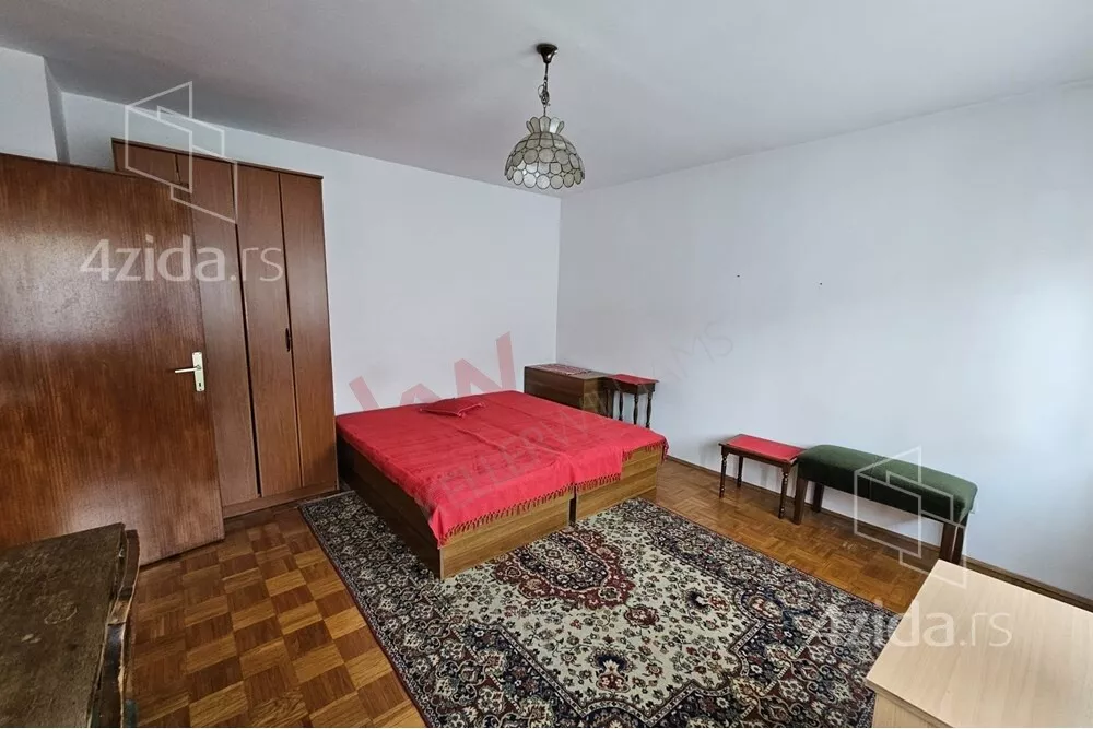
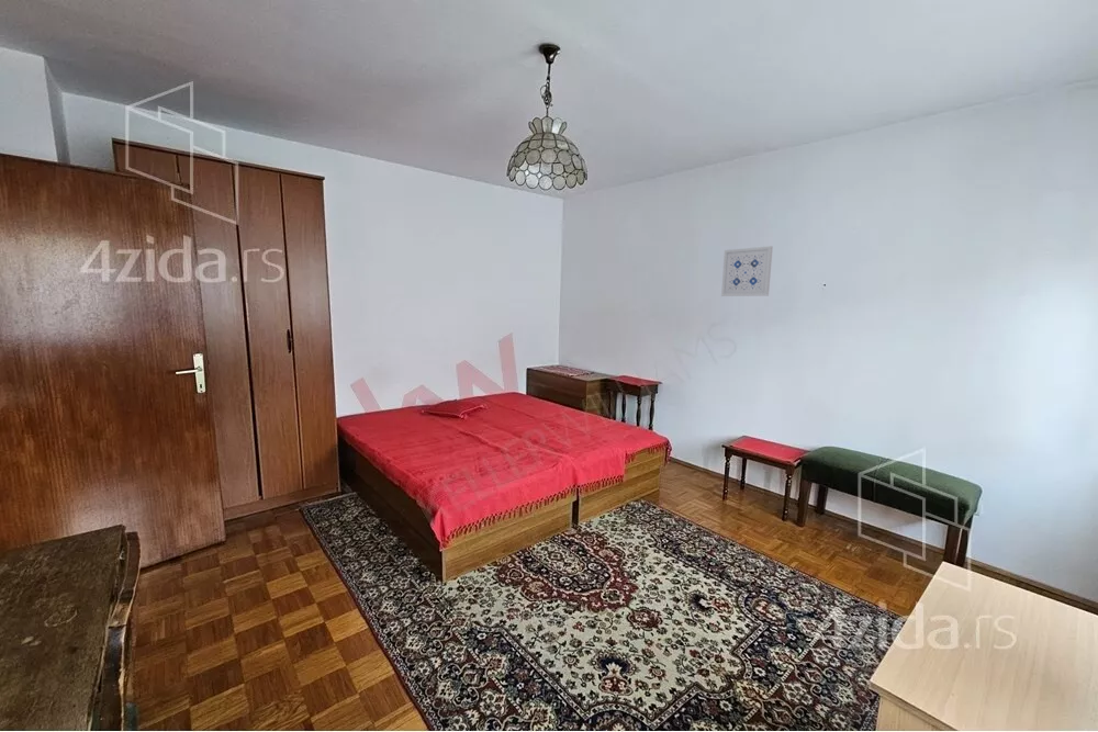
+ wall art [720,245,774,297]
